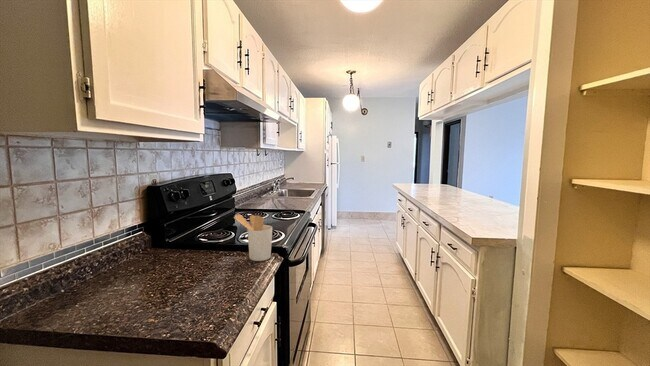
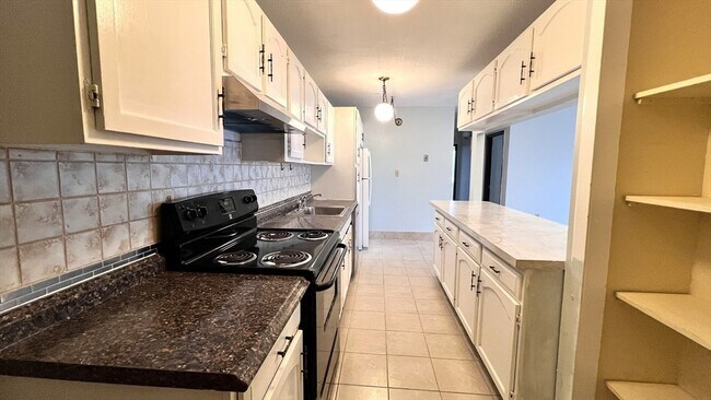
- utensil holder [233,213,273,262]
